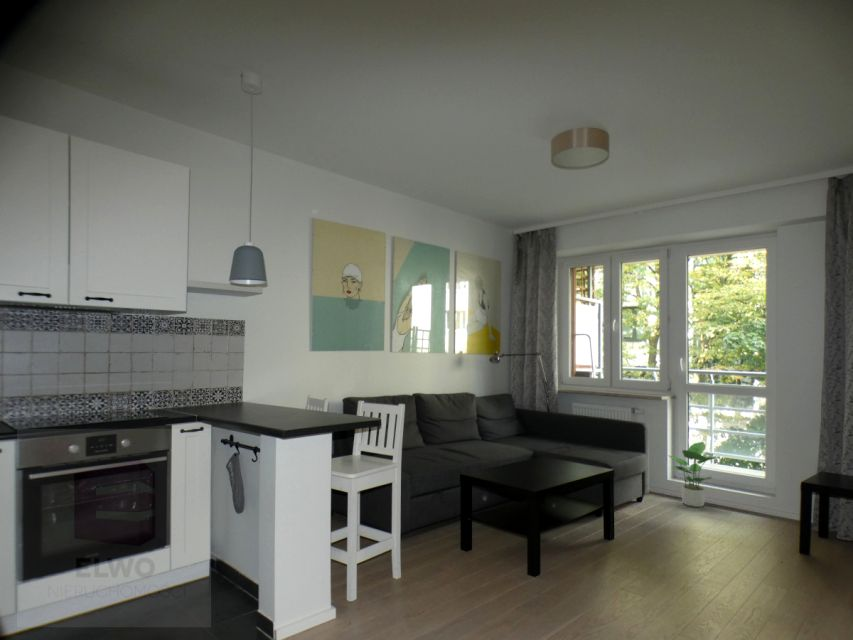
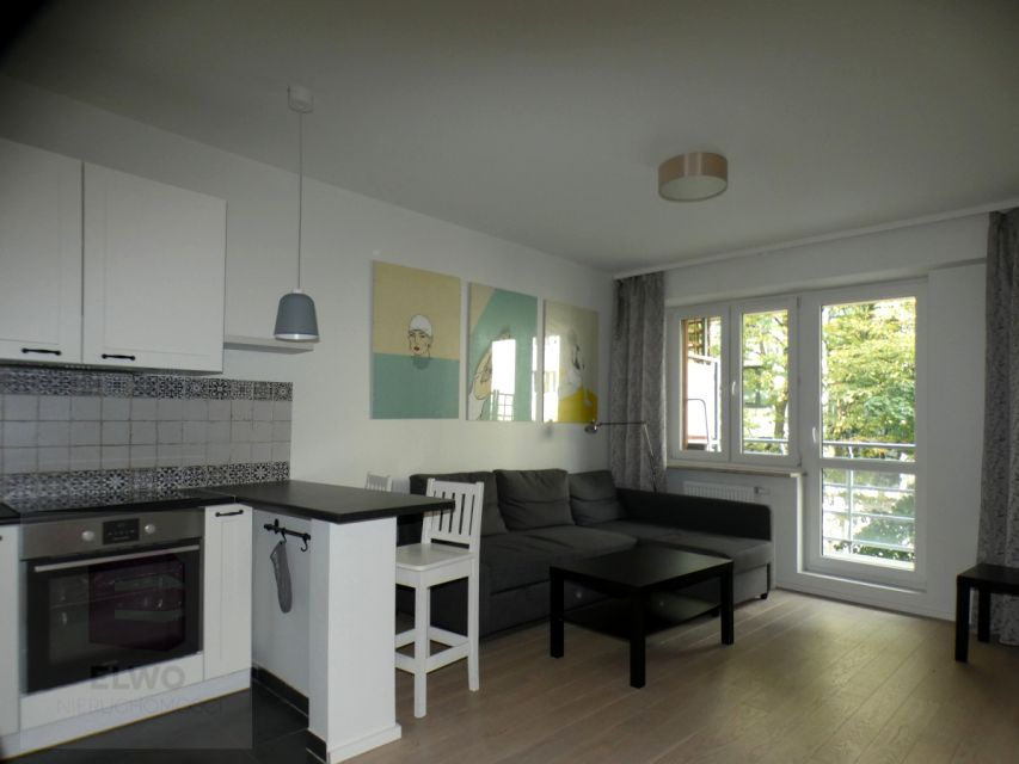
- potted plant [667,441,719,508]
